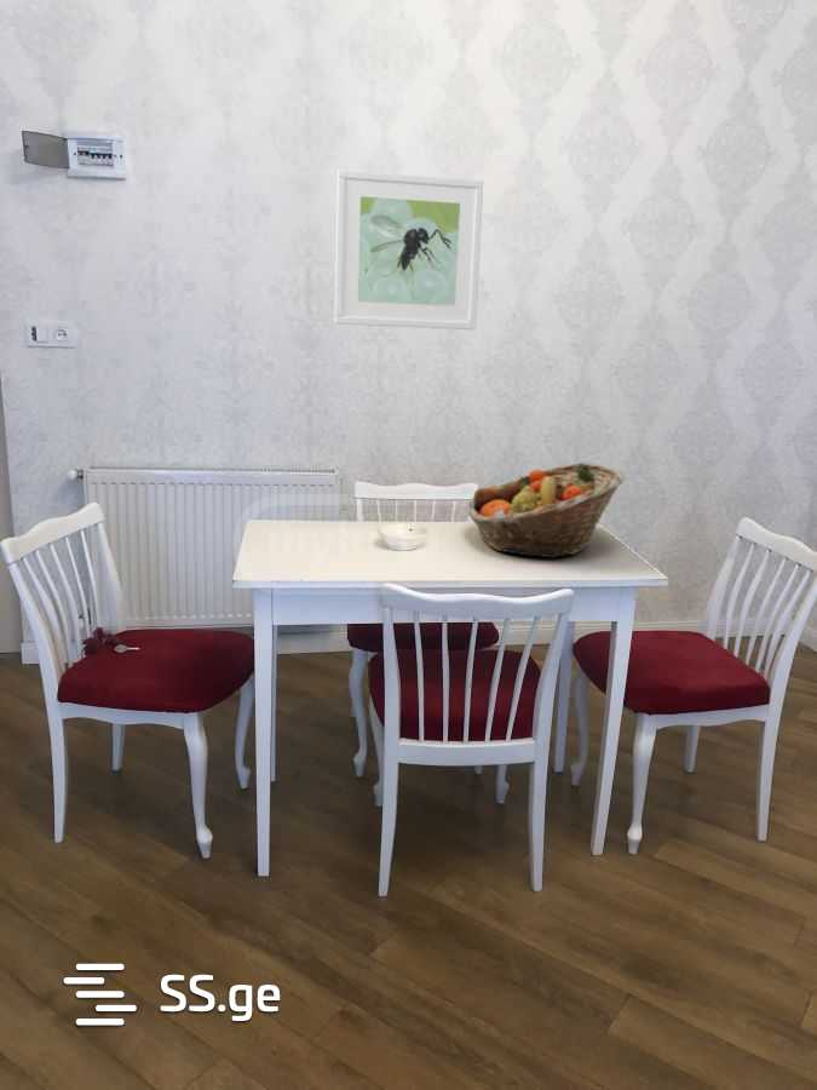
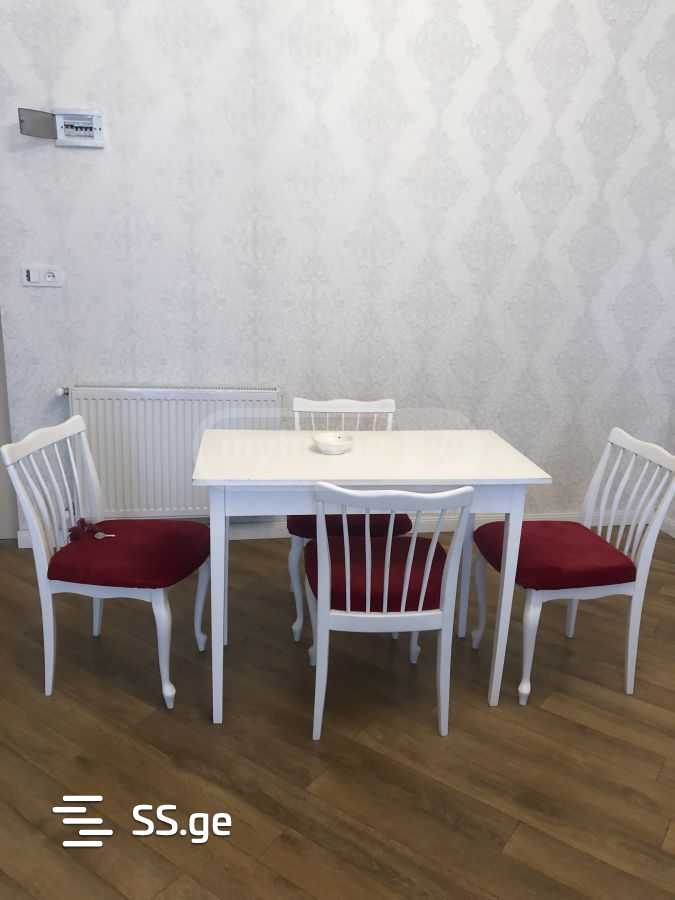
- fruit basket [465,461,626,560]
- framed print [333,168,484,331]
